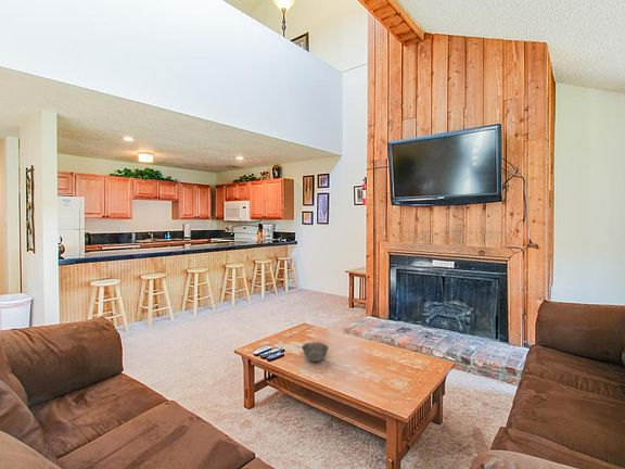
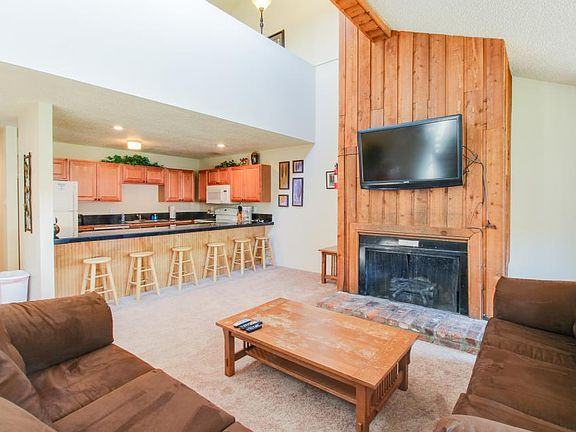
- bowl [301,341,330,363]
